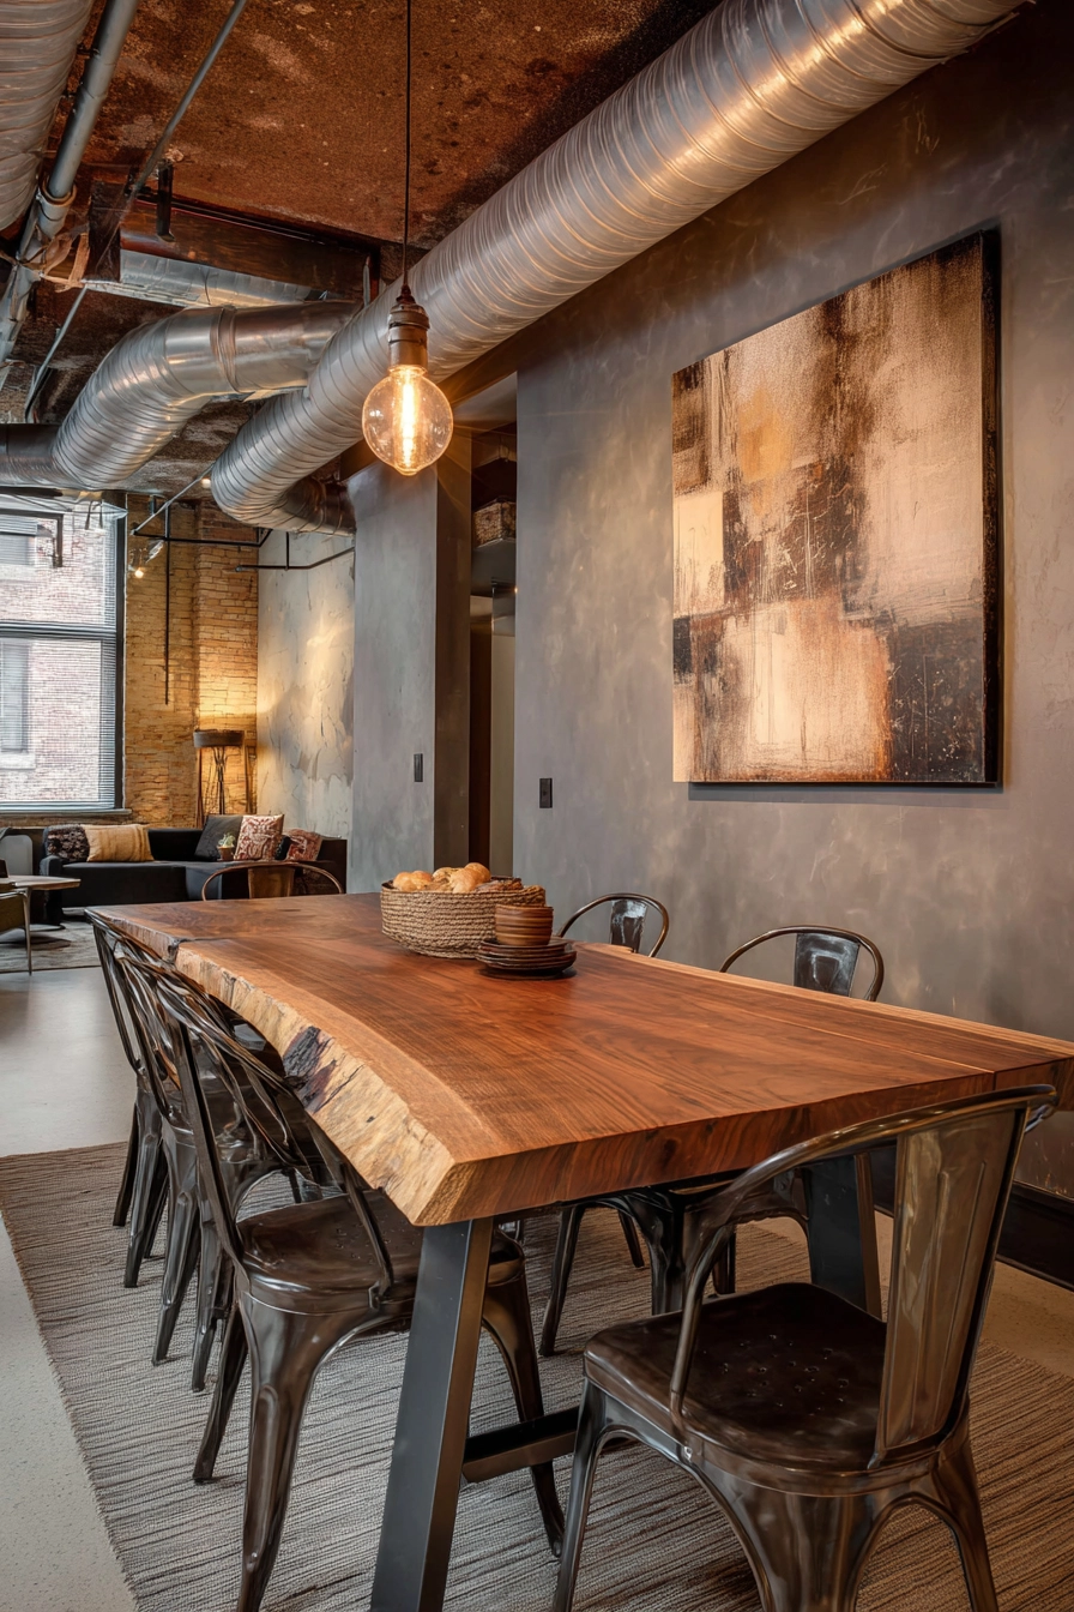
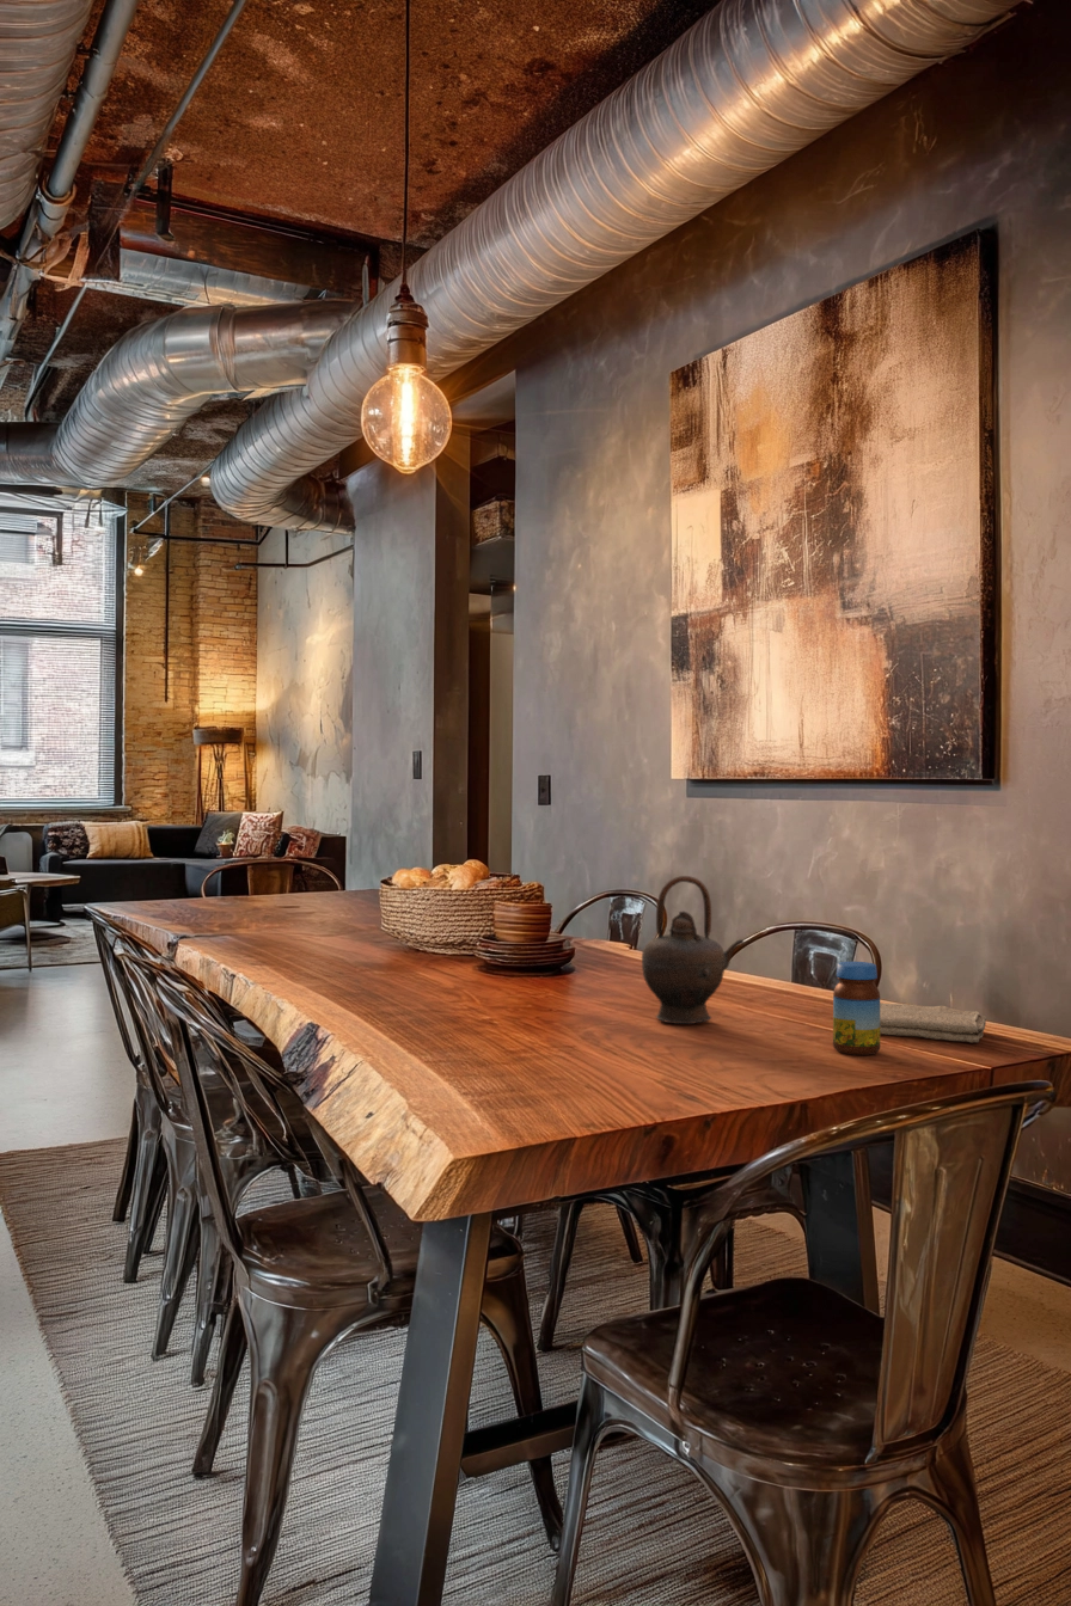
+ teapot [641,875,746,1025]
+ jar [832,961,881,1056]
+ washcloth [880,1001,987,1044]
